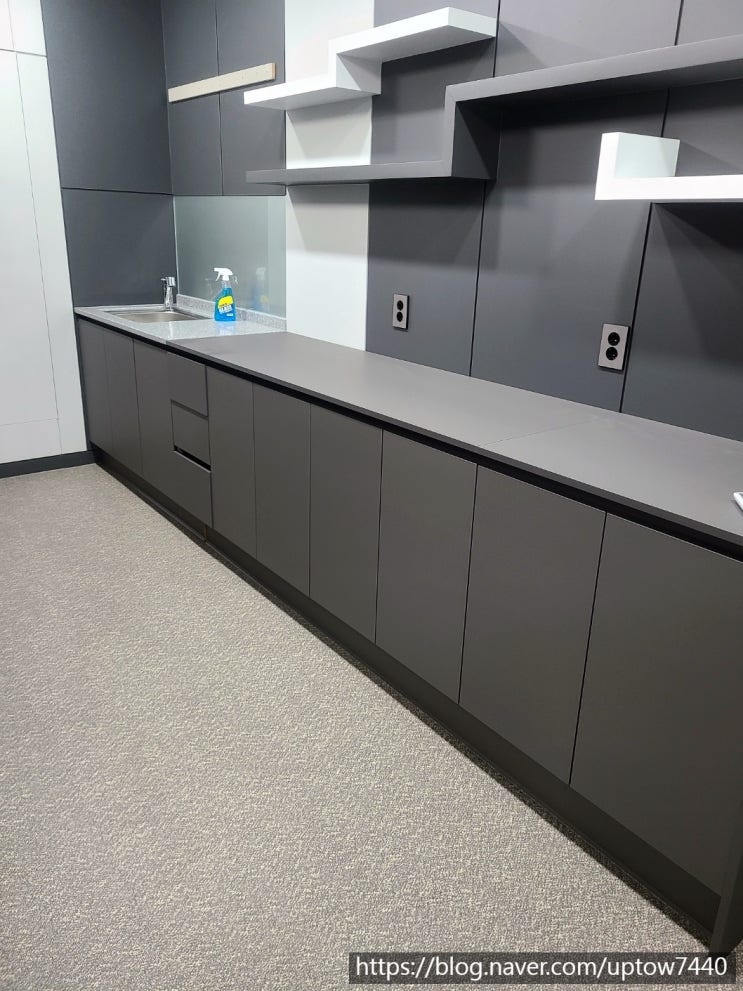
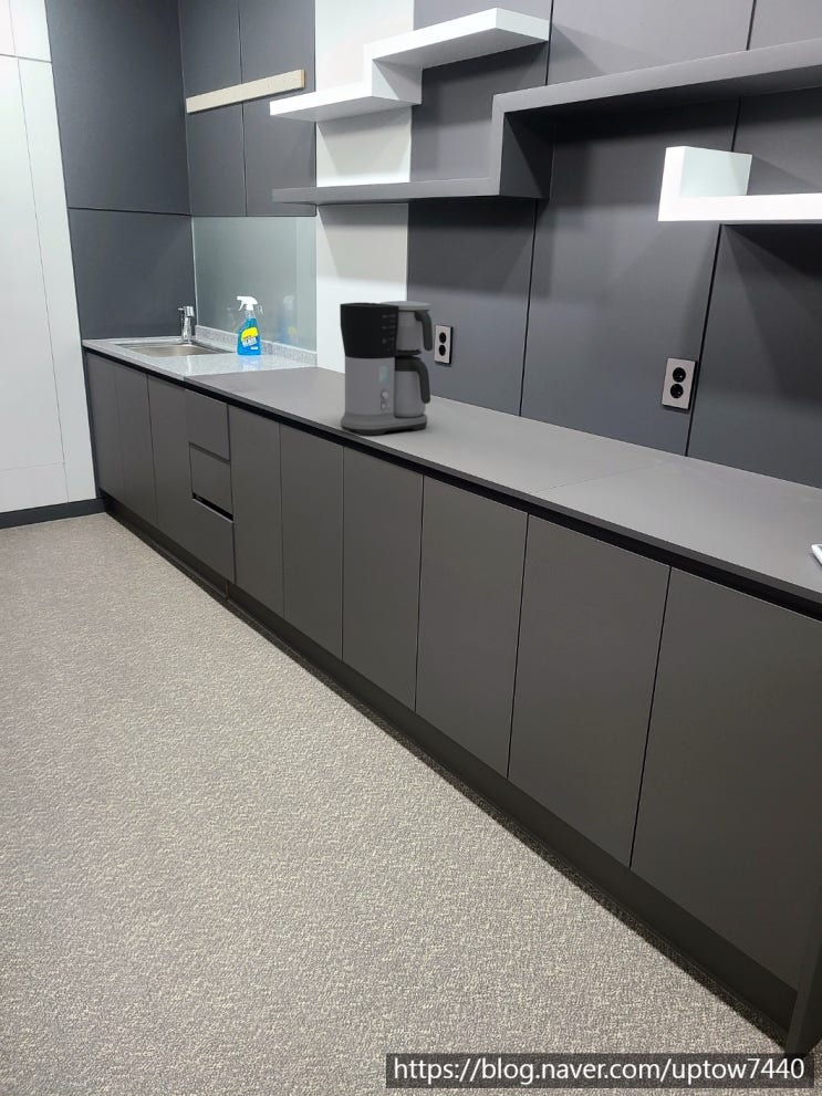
+ coffee maker [339,300,434,437]
